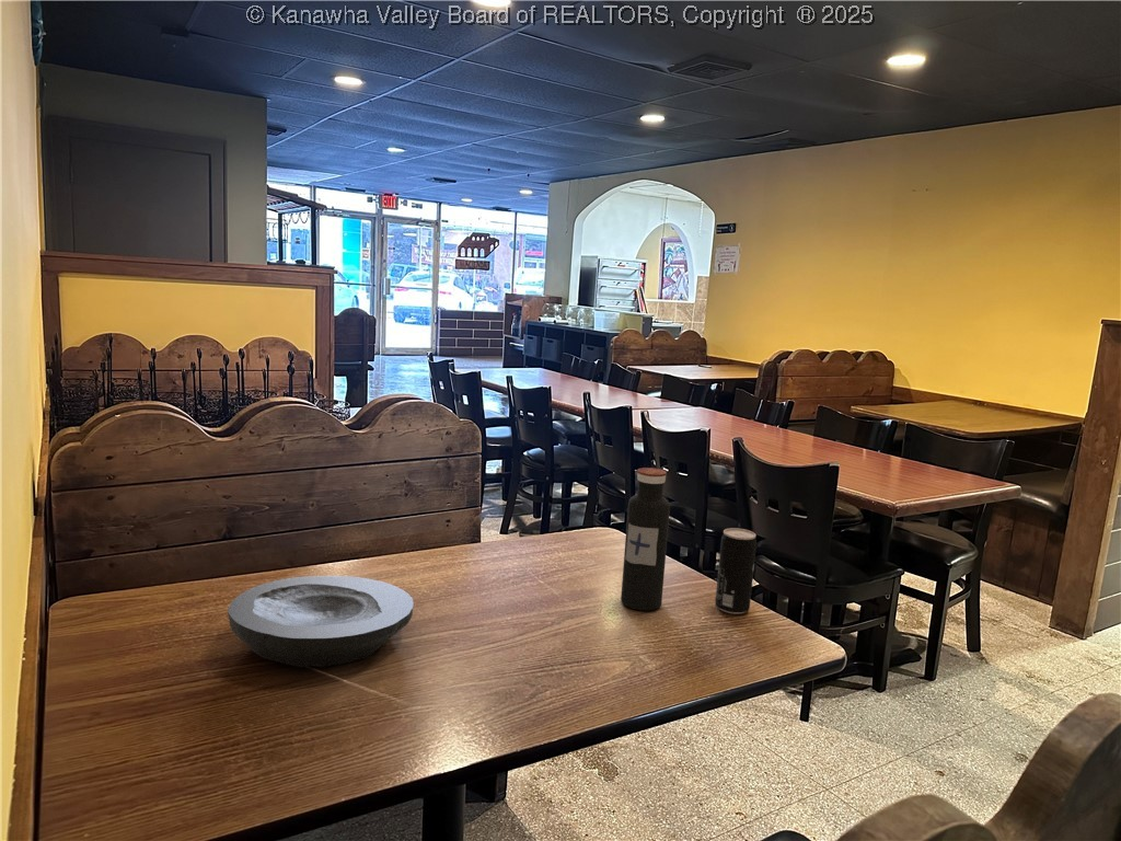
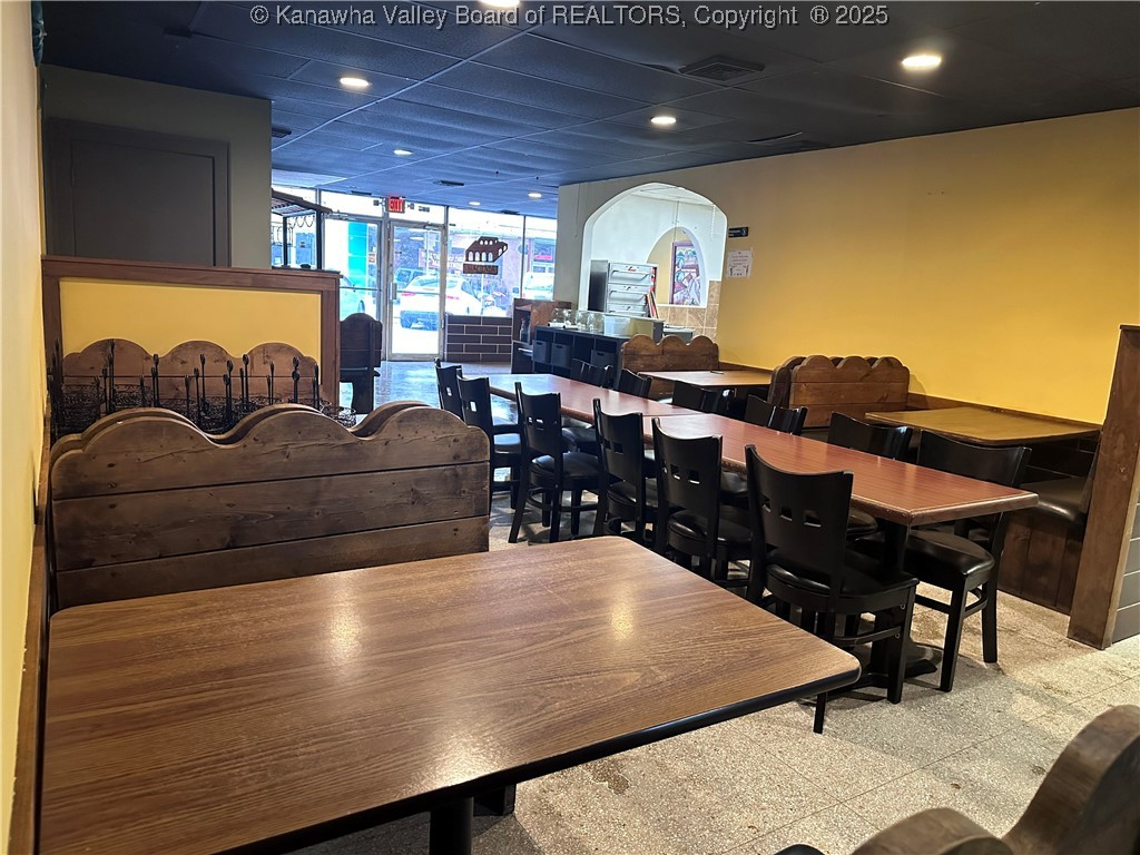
- beverage can [714,527,758,615]
- water bottle [620,466,671,611]
- plate [227,575,415,668]
